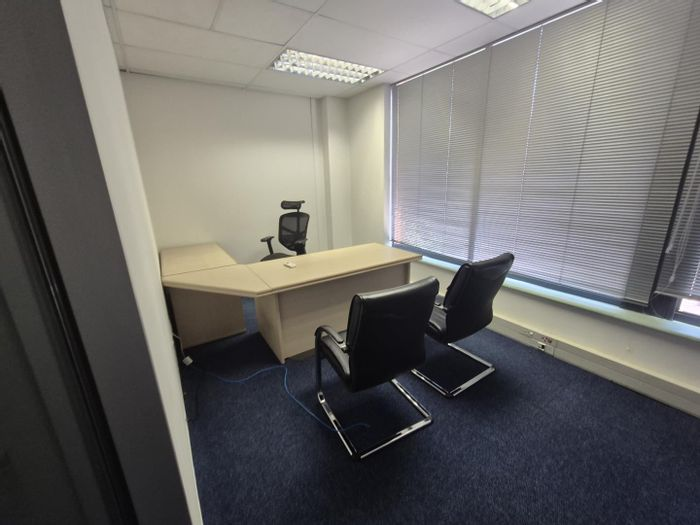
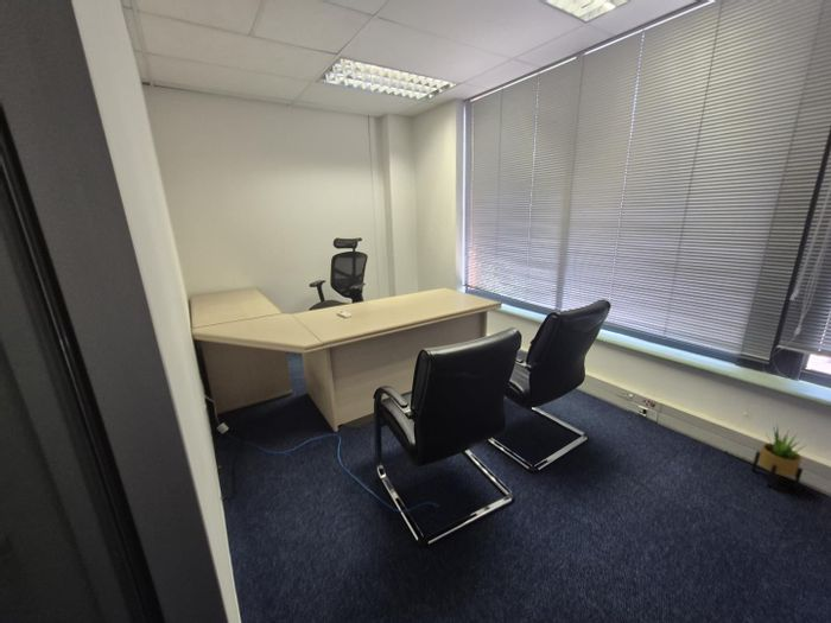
+ potted plant [750,424,807,491]
